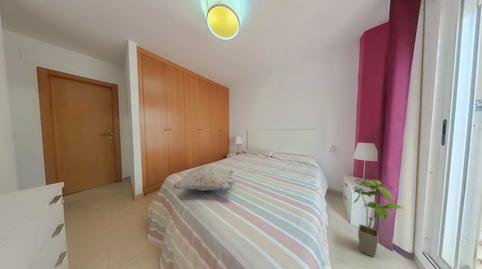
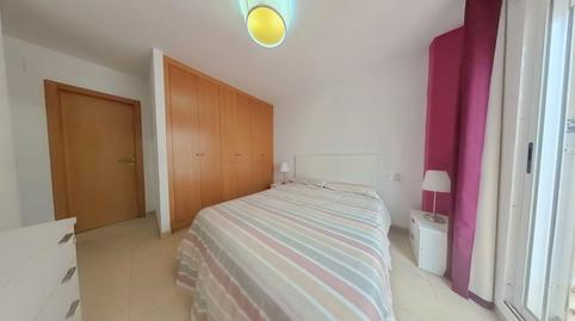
- decorative pillow [170,165,235,192]
- house plant [351,179,405,258]
